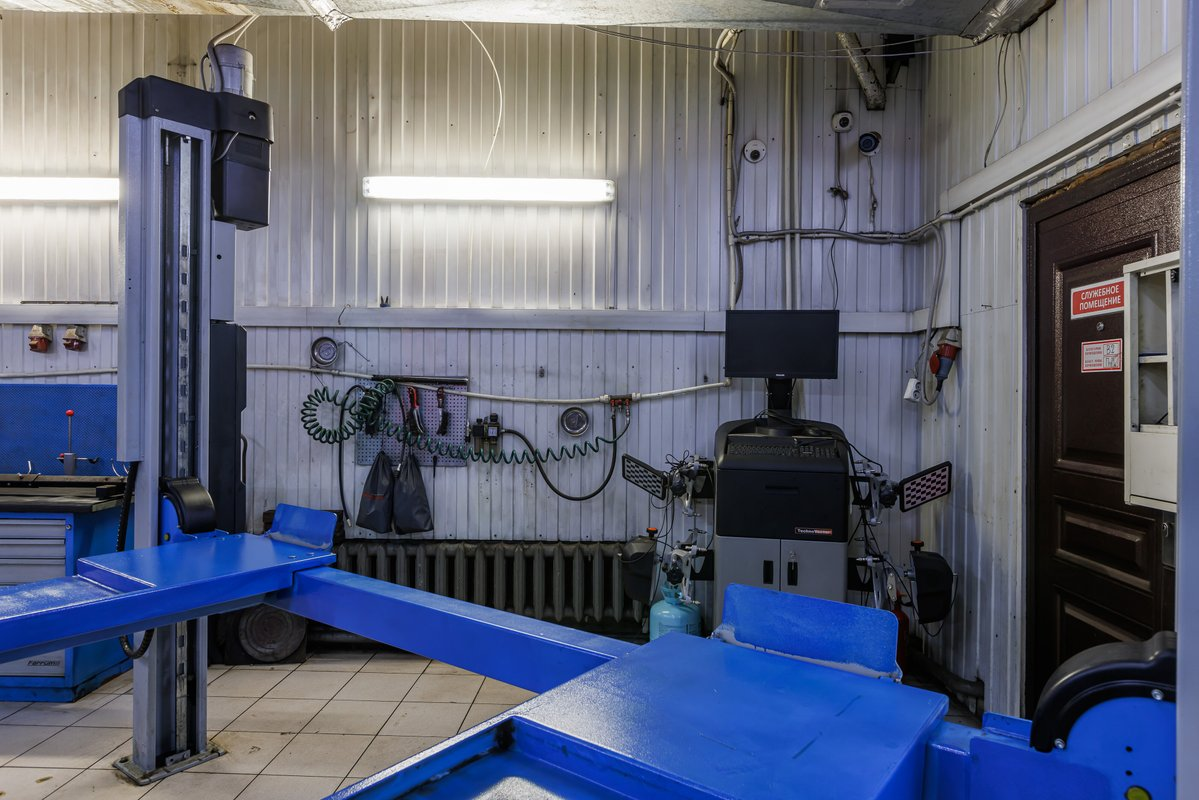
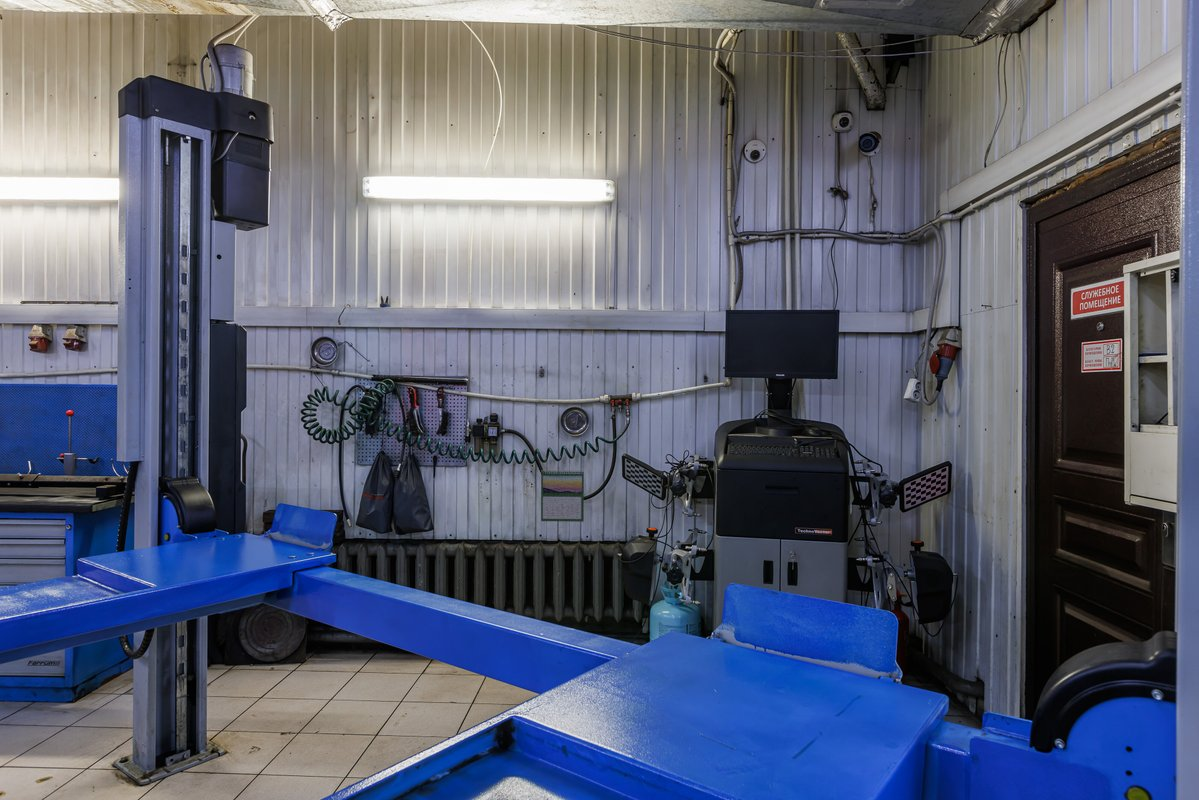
+ calendar [540,468,585,523]
